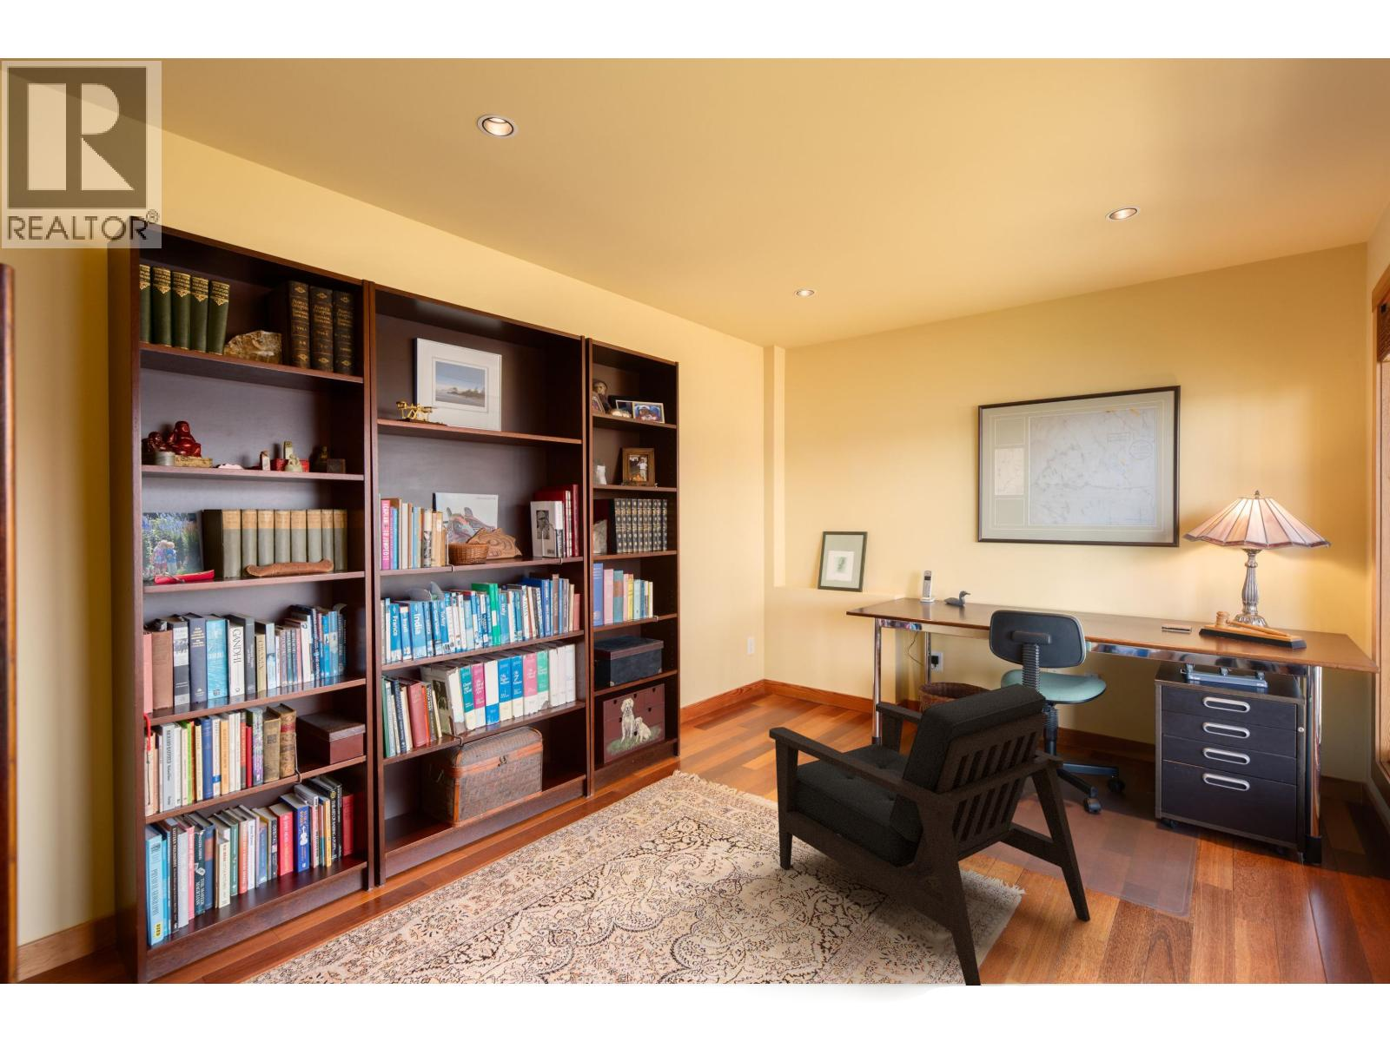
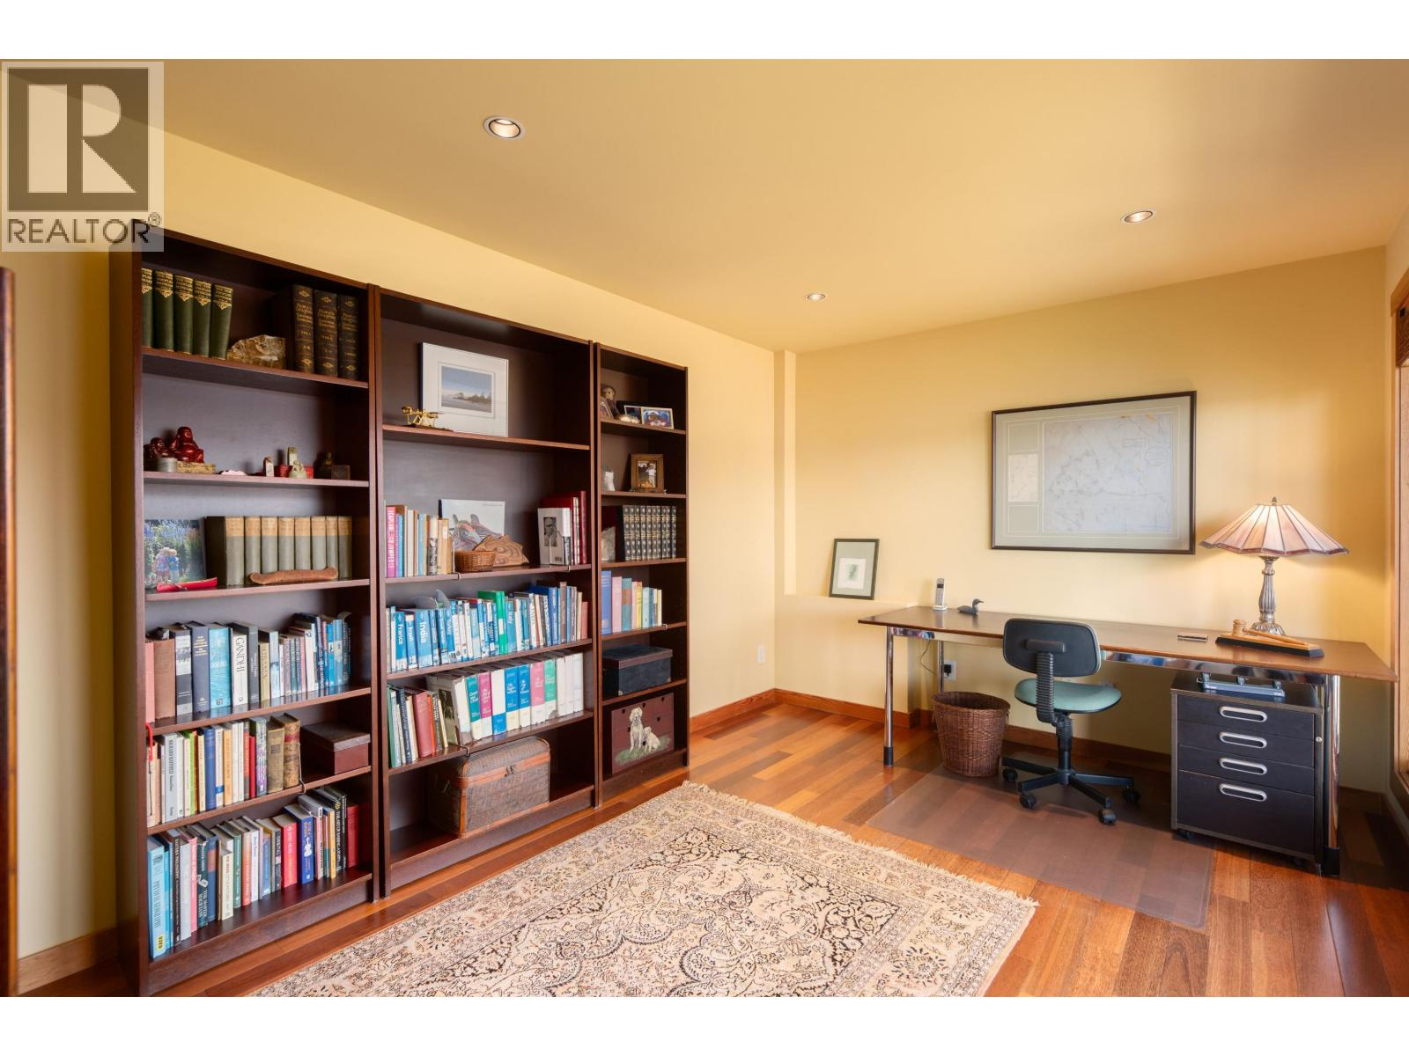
- armchair [768,683,1091,986]
